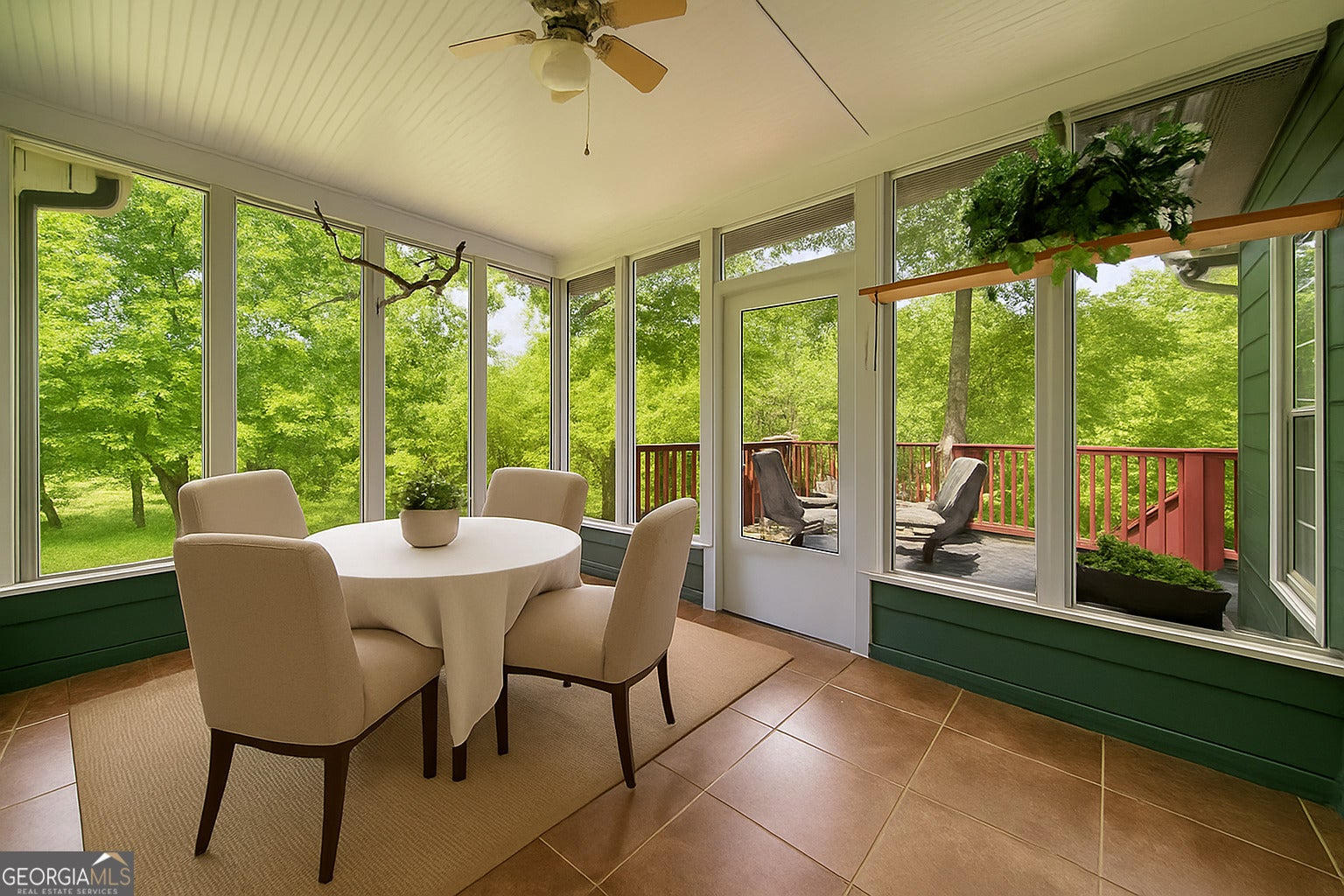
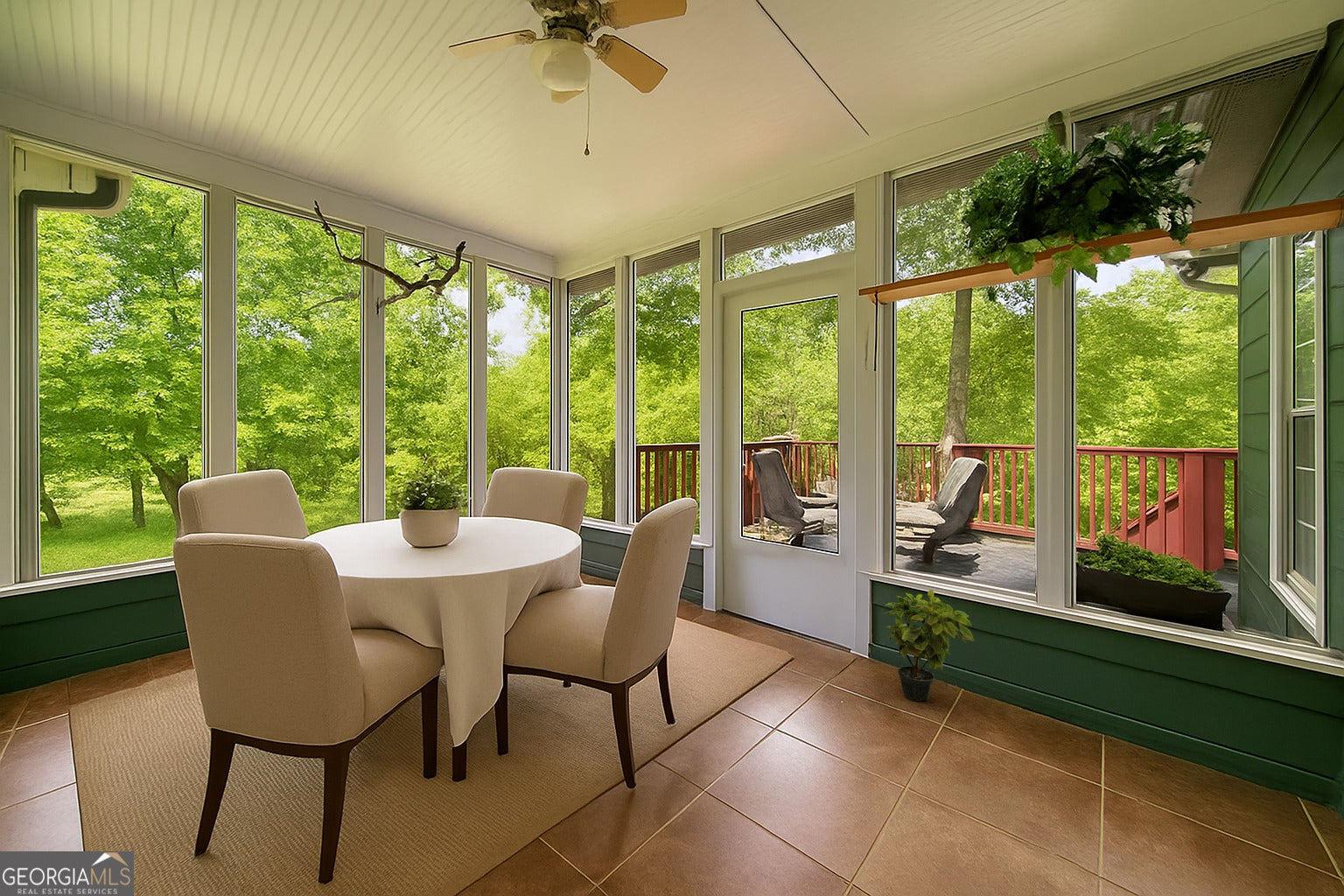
+ potted plant [883,589,975,702]
